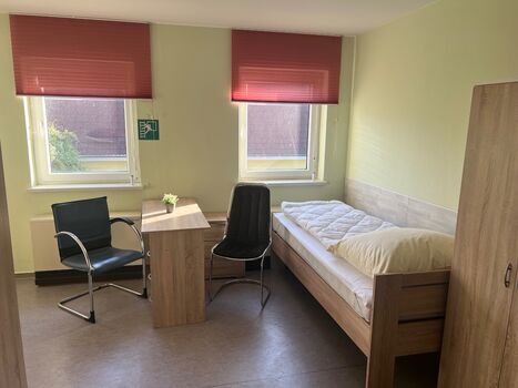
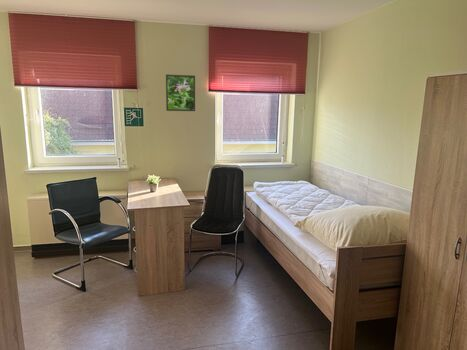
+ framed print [165,73,196,112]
